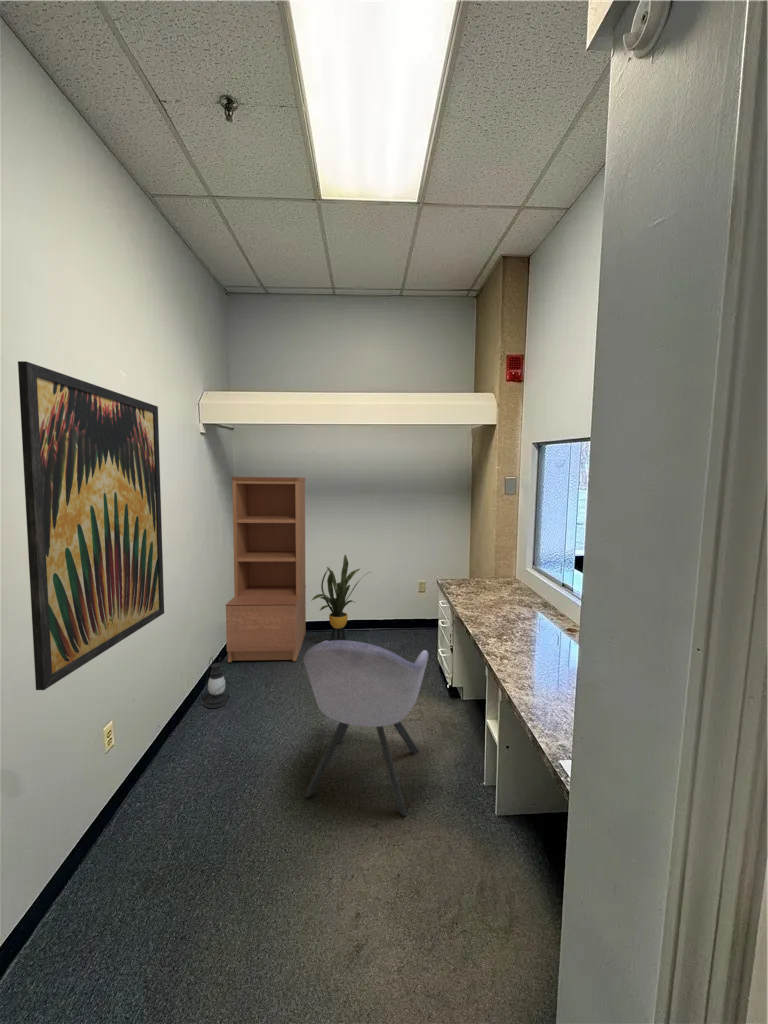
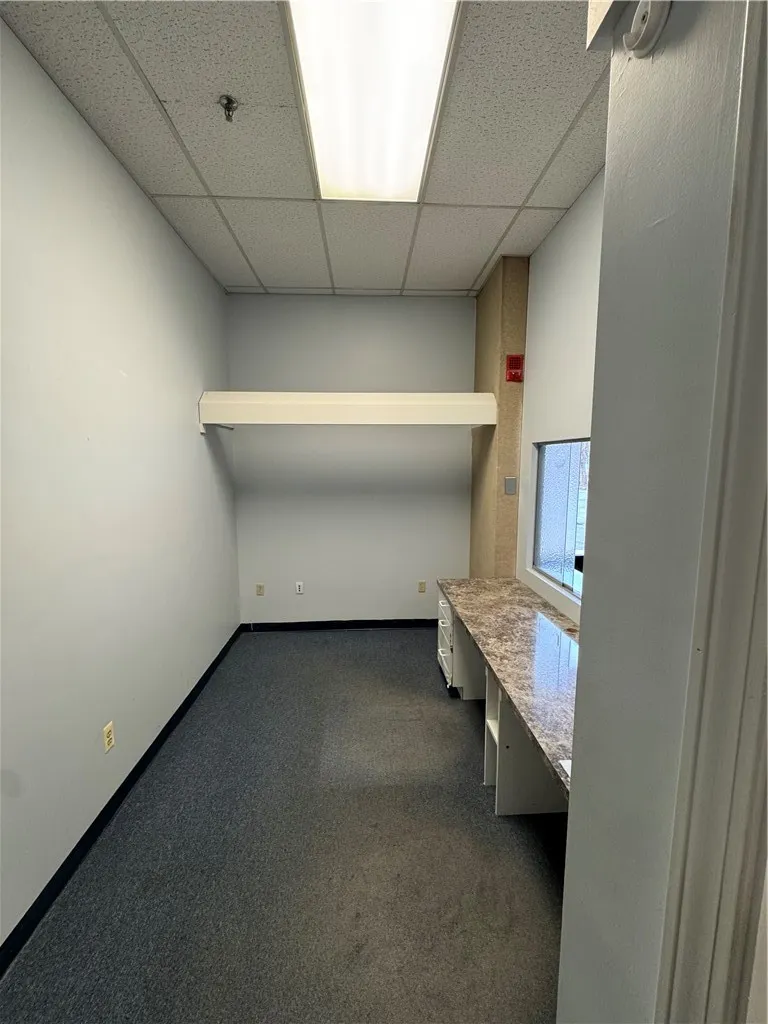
- house plant [310,554,371,641]
- bookshelf [225,476,307,663]
- wall art [17,360,165,691]
- lantern [203,656,230,709]
- chair [302,639,429,817]
